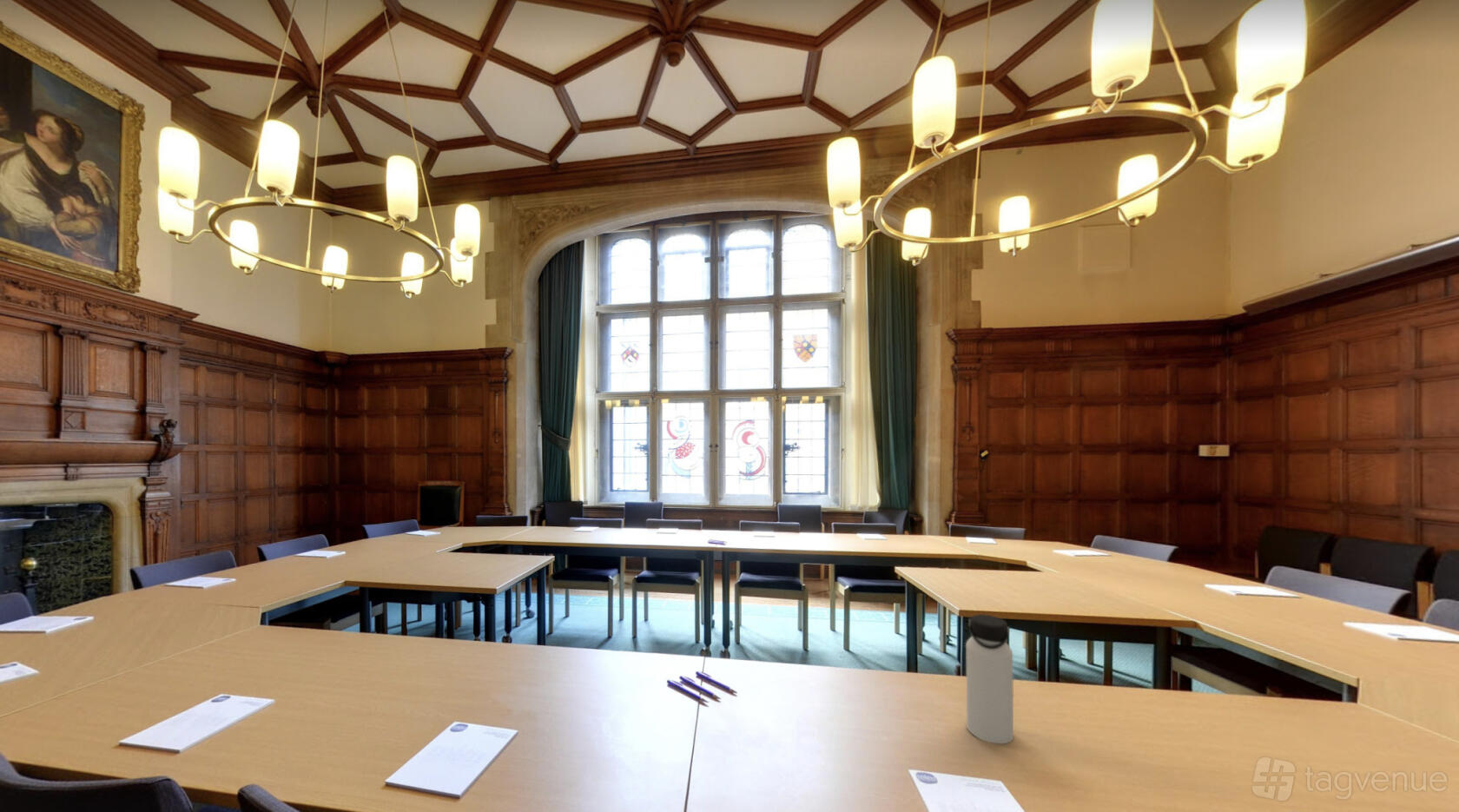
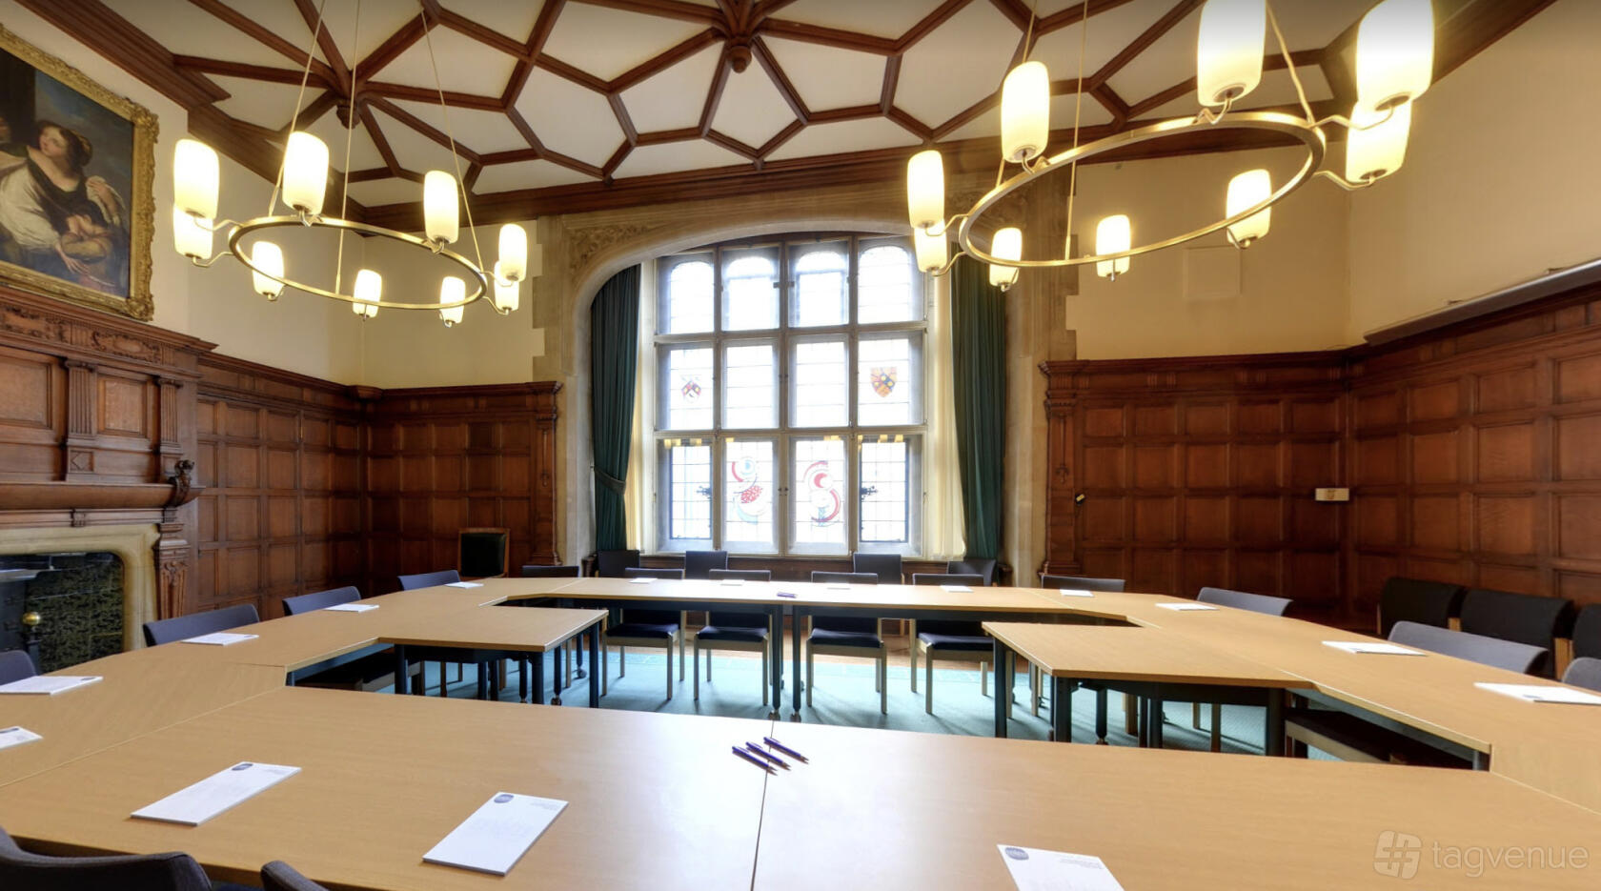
- water bottle [965,613,1014,744]
